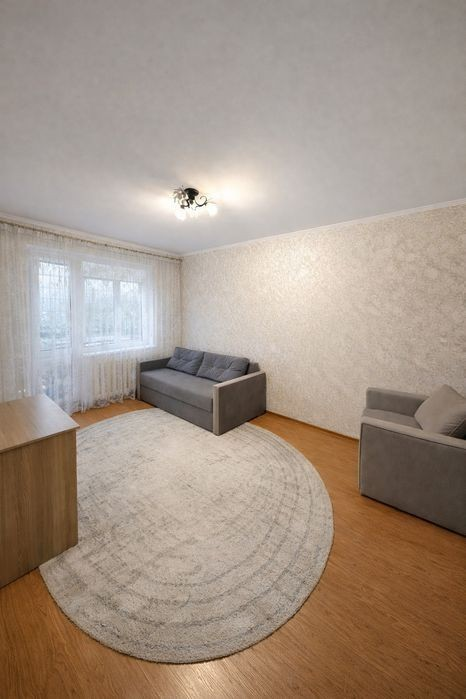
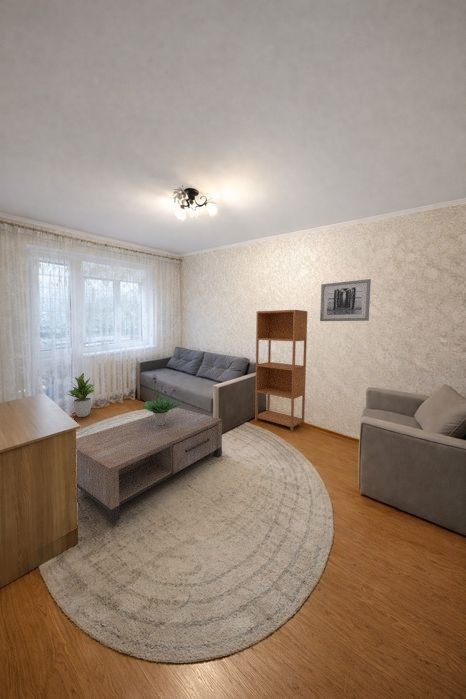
+ potted plant [66,372,96,418]
+ wall art [319,278,372,322]
+ coffee table [75,407,223,524]
+ bookcase [254,309,308,432]
+ potted plant [140,373,181,425]
